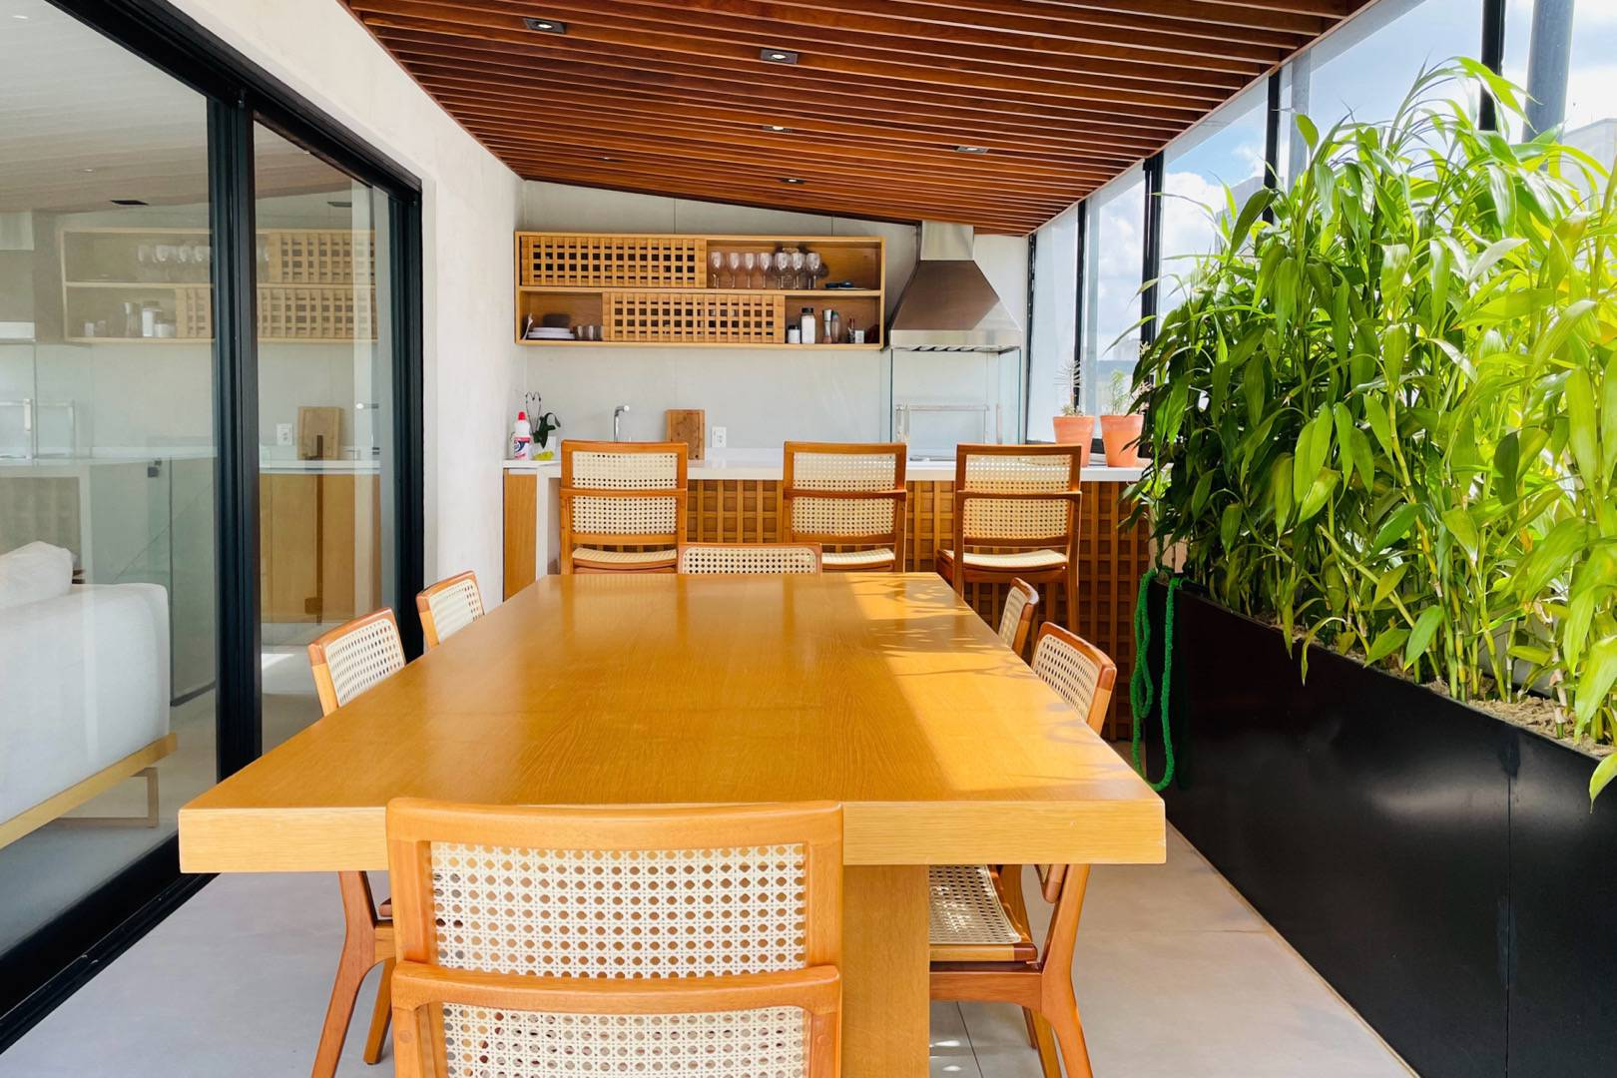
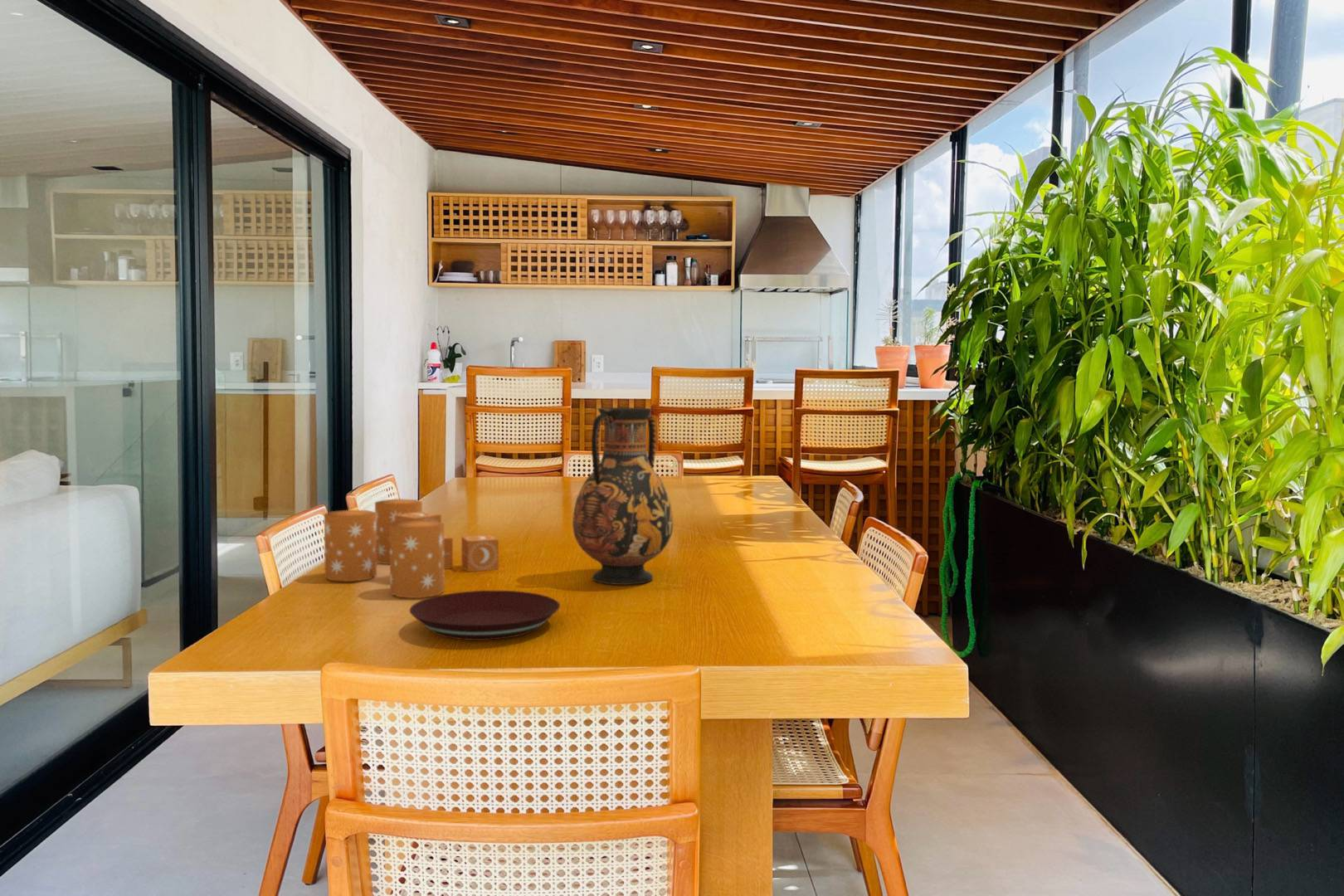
+ vase [572,407,674,586]
+ candle [324,499,499,598]
+ plate [409,590,561,641]
